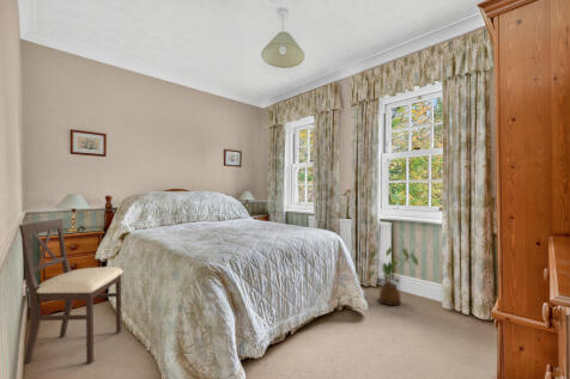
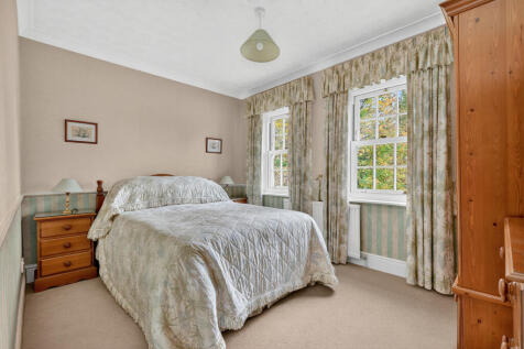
- chair [18,218,125,366]
- house plant [369,245,419,306]
